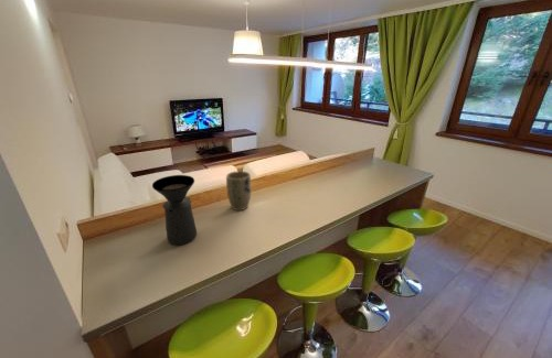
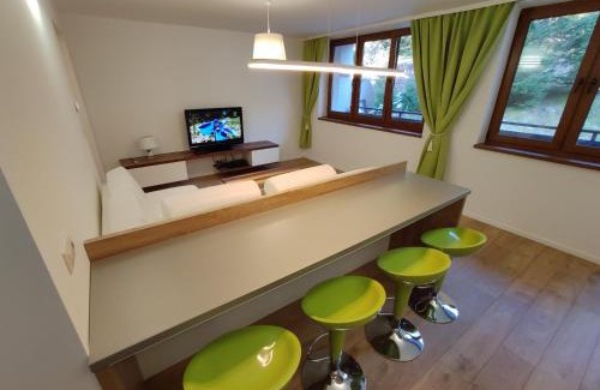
- plant pot [225,170,252,211]
- coffee maker [151,174,198,246]
